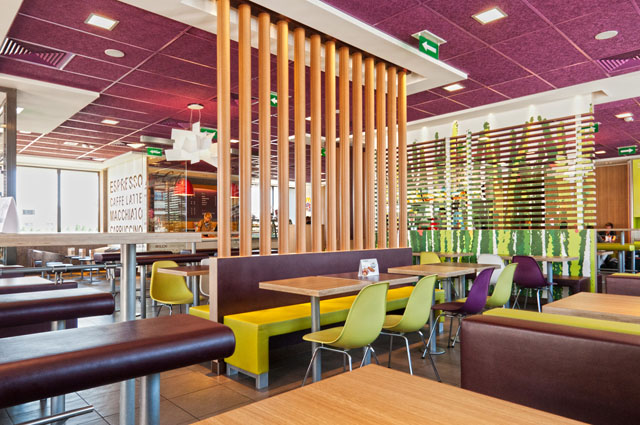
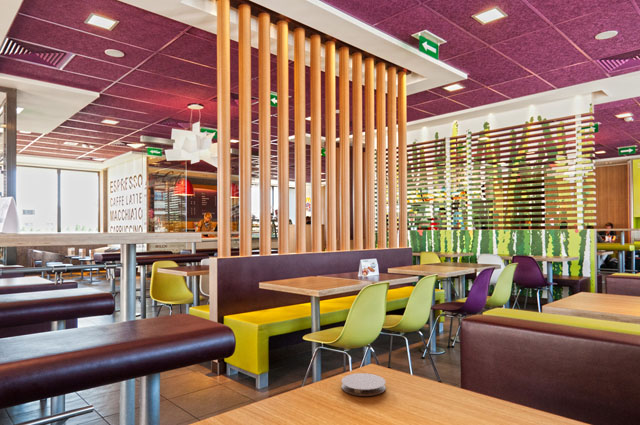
+ coaster [340,372,387,397]
